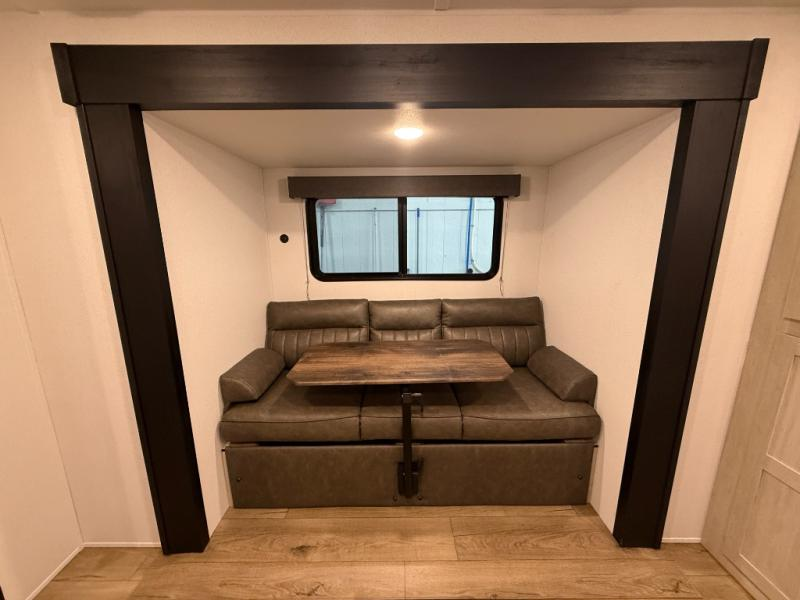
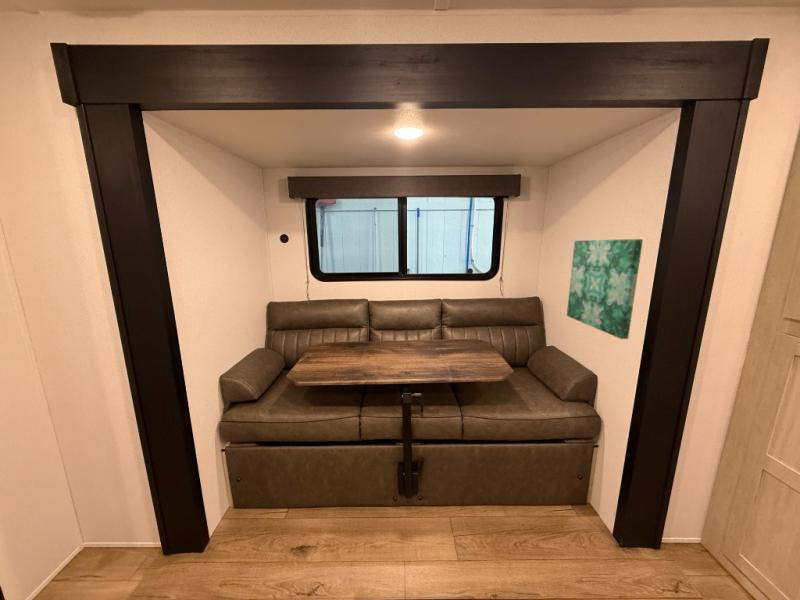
+ wall art [566,238,644,340]
